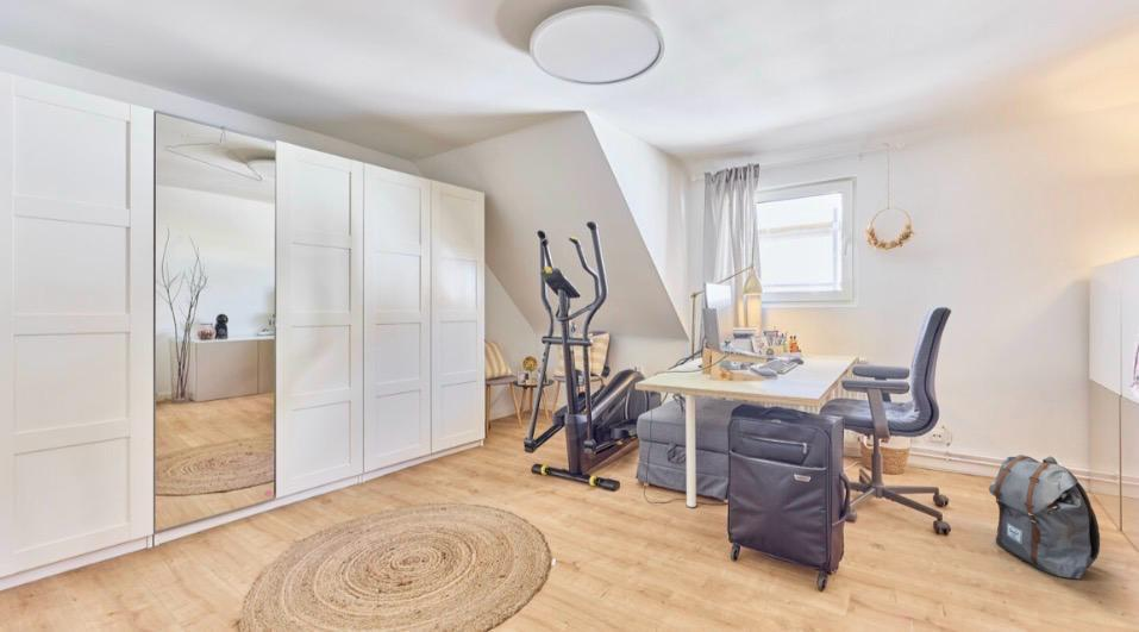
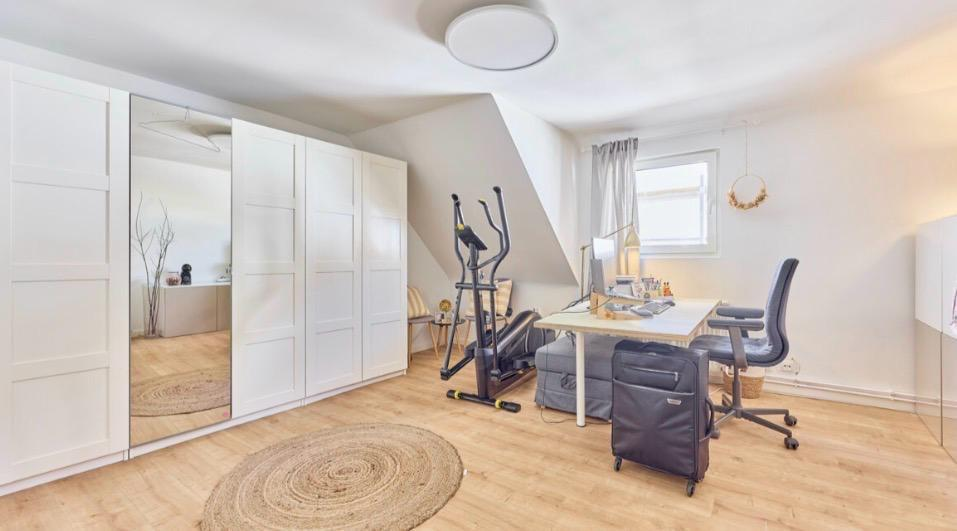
- backpack [988,453,1101,580]
